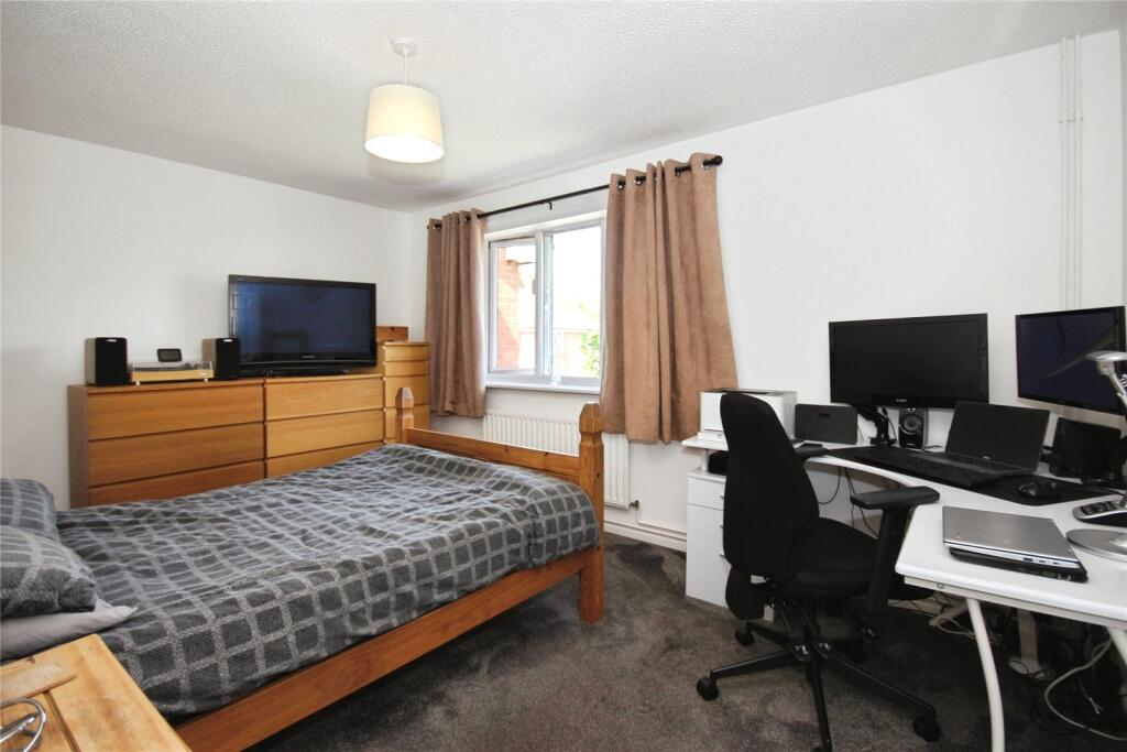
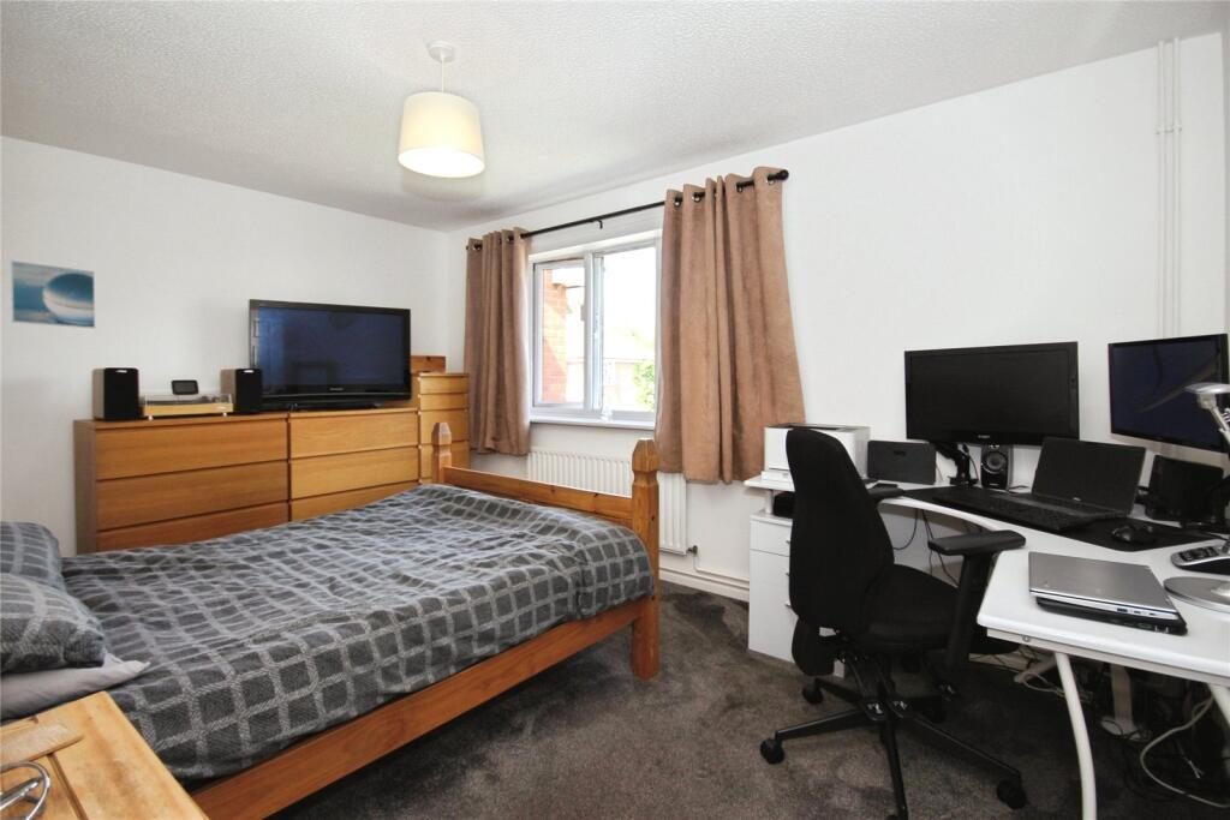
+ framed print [10,259,96,330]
